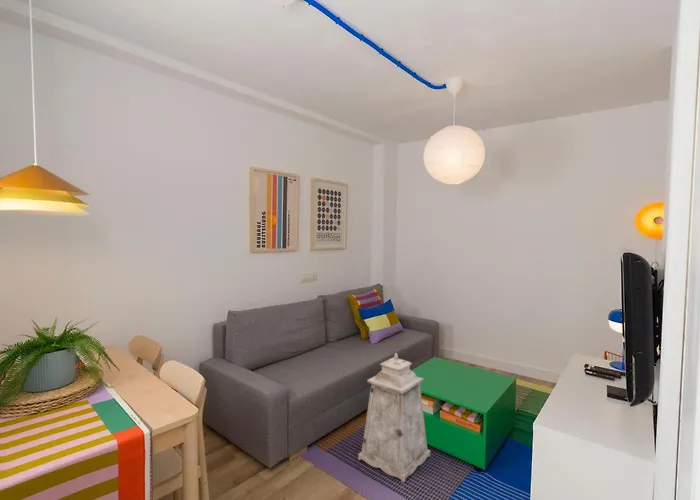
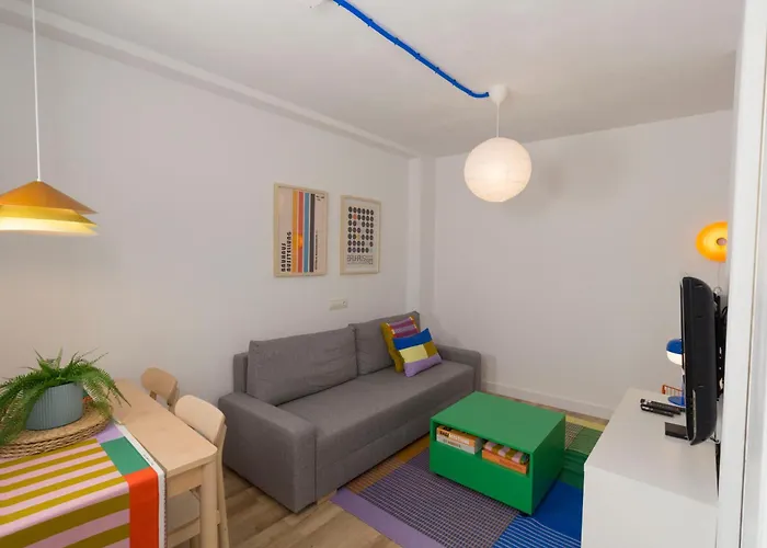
- lantern [357,352,431,484]
